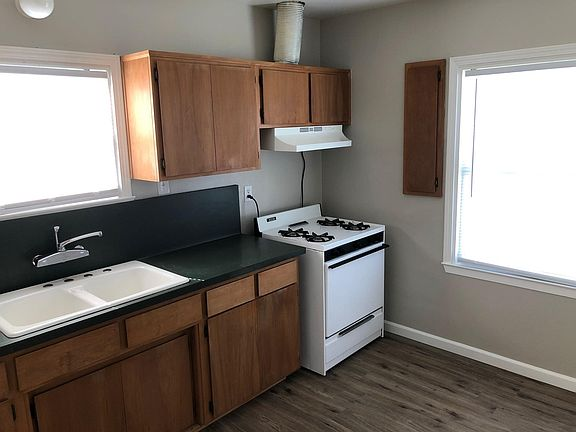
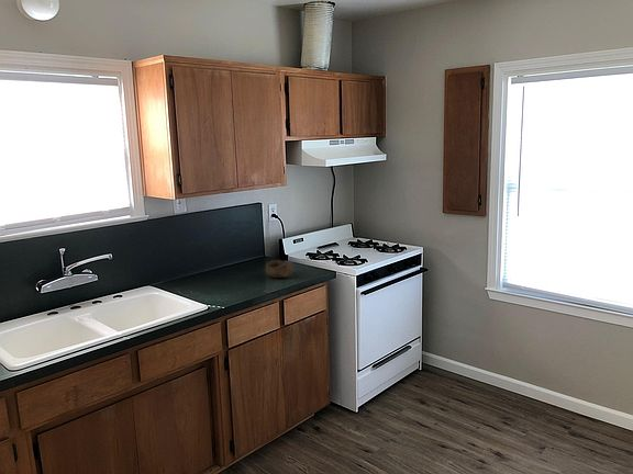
+ bowl [265,259,295,279]
